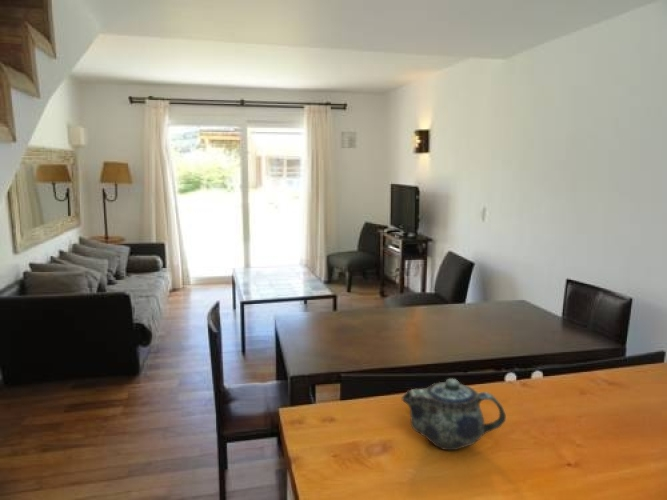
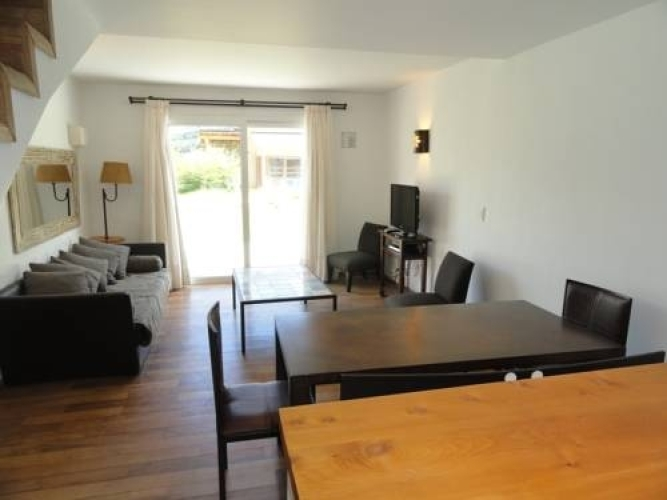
- chinaware [401,378,507,451]
